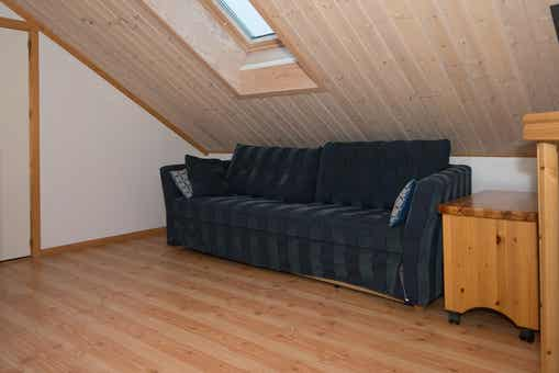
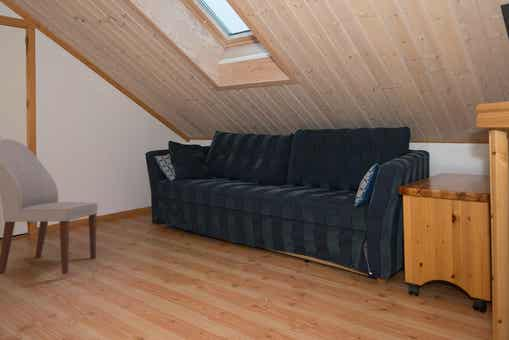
+ chair [0,138,98,275]
